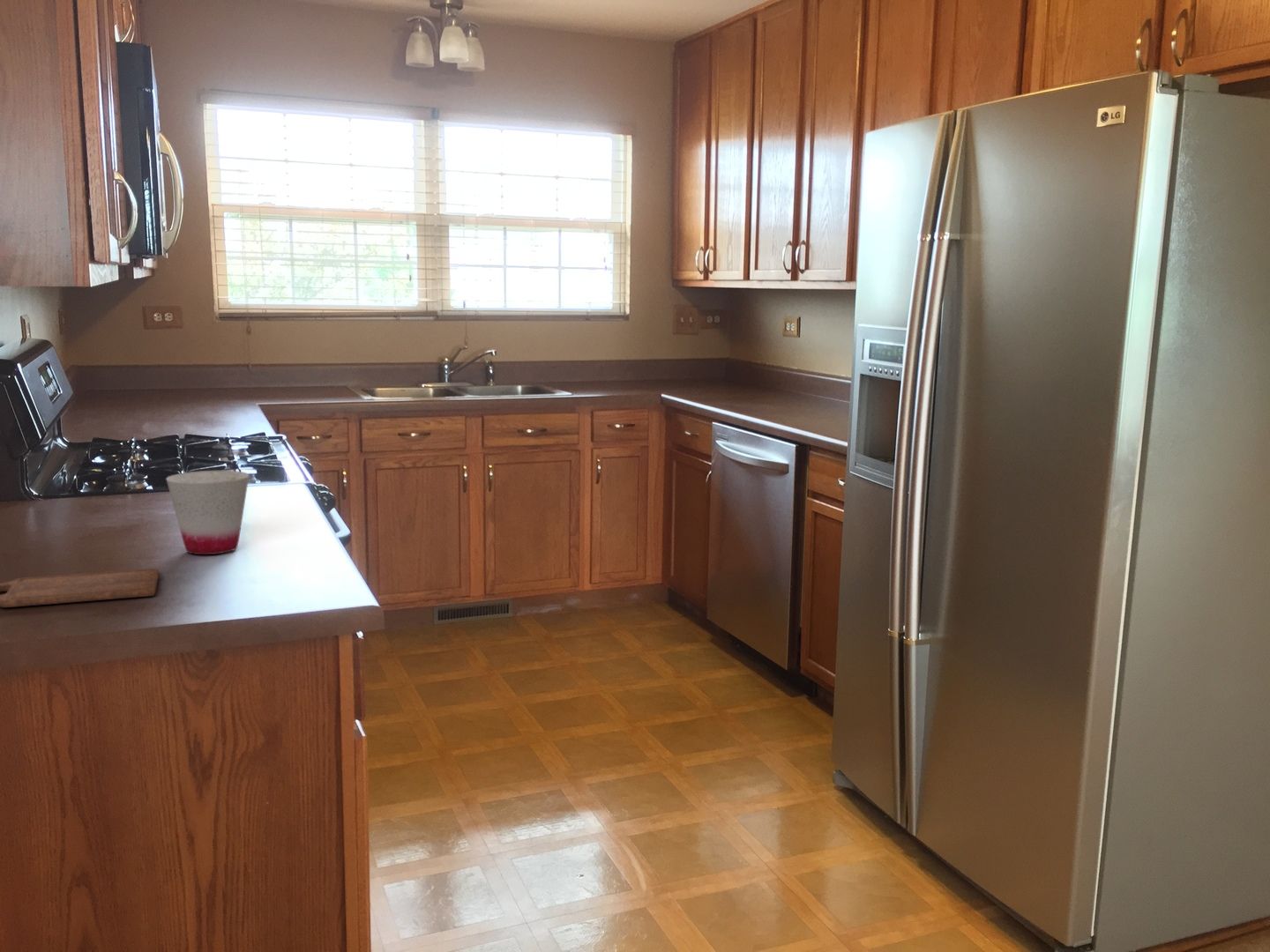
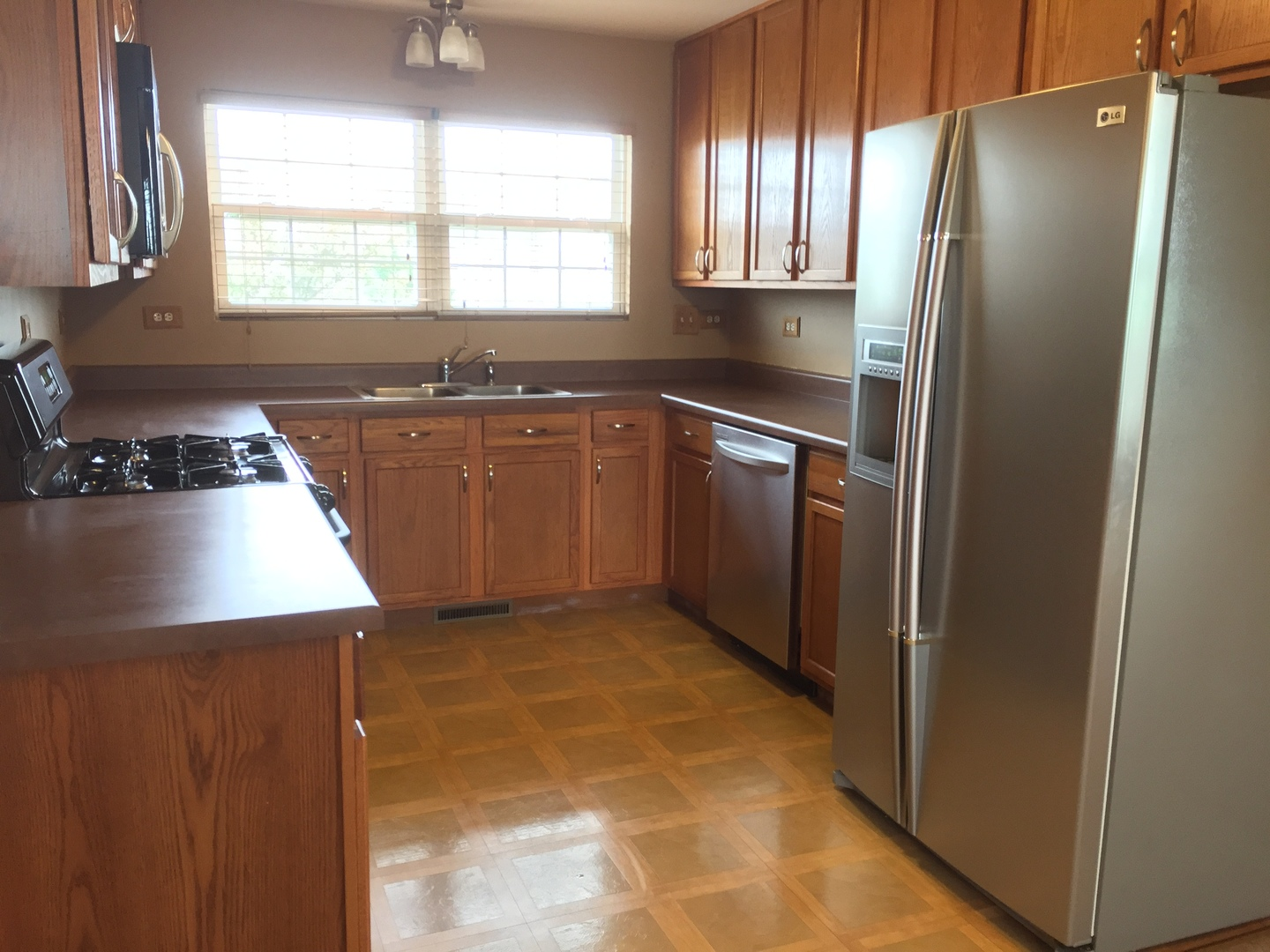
- cup [165,470,250,555]
- cutting board [0,568,160,608]
